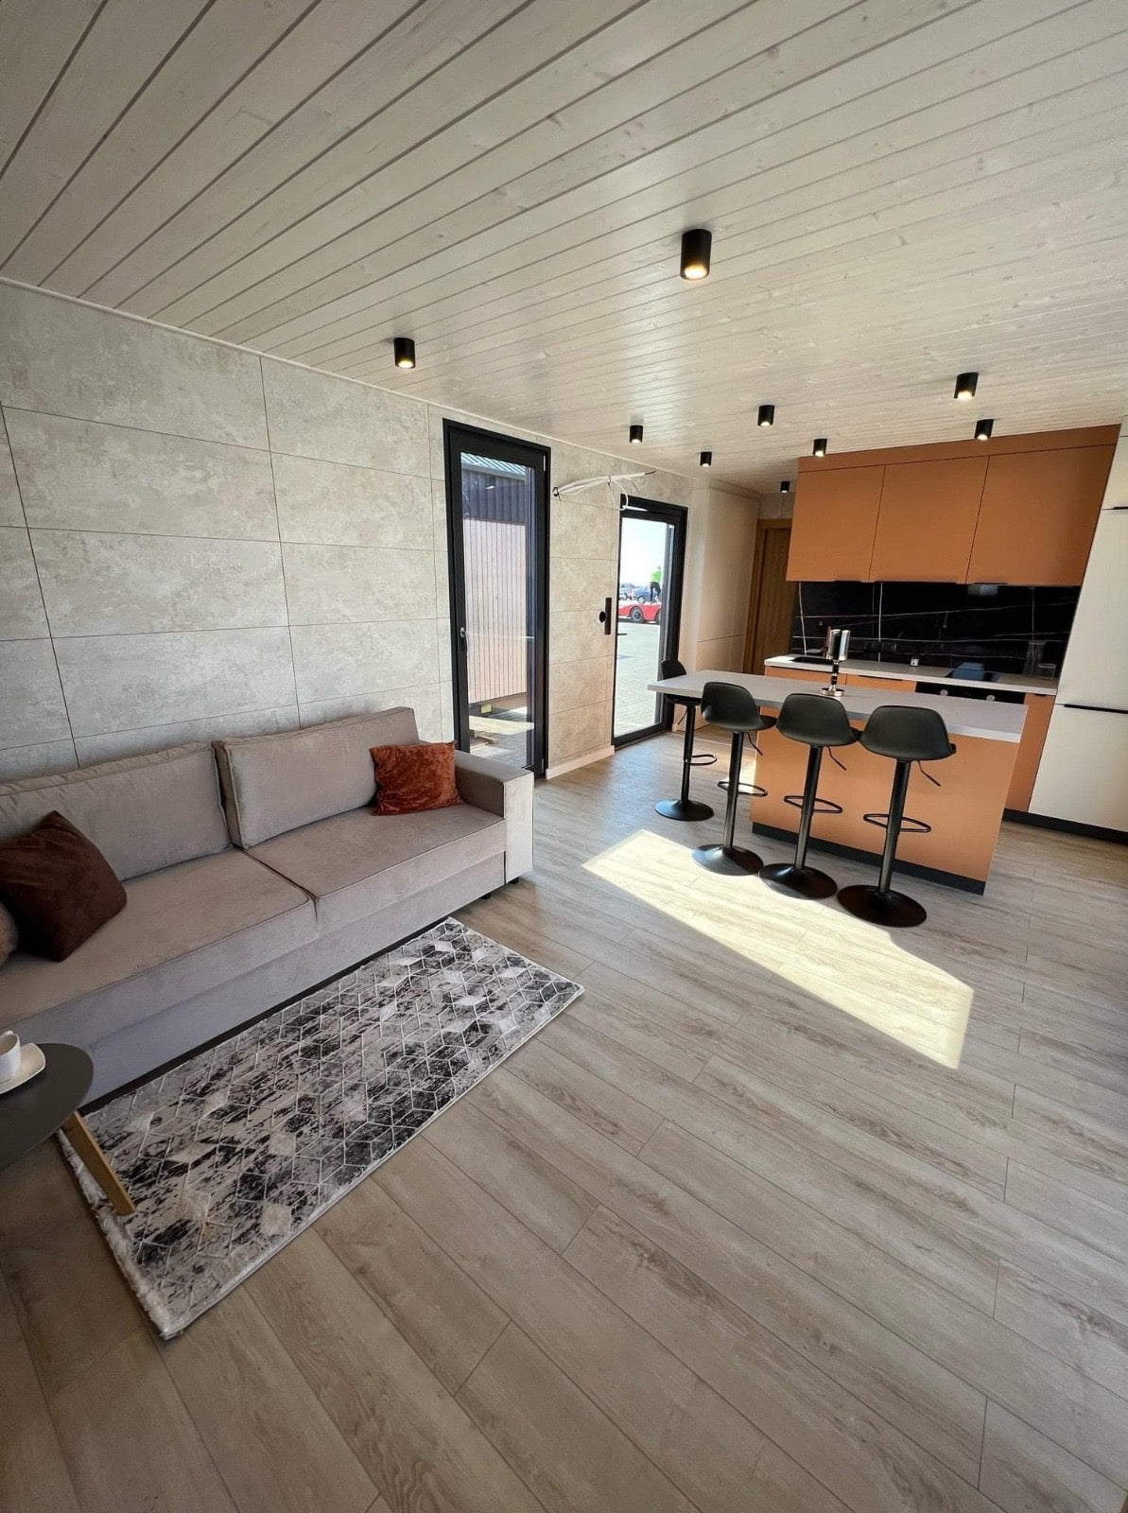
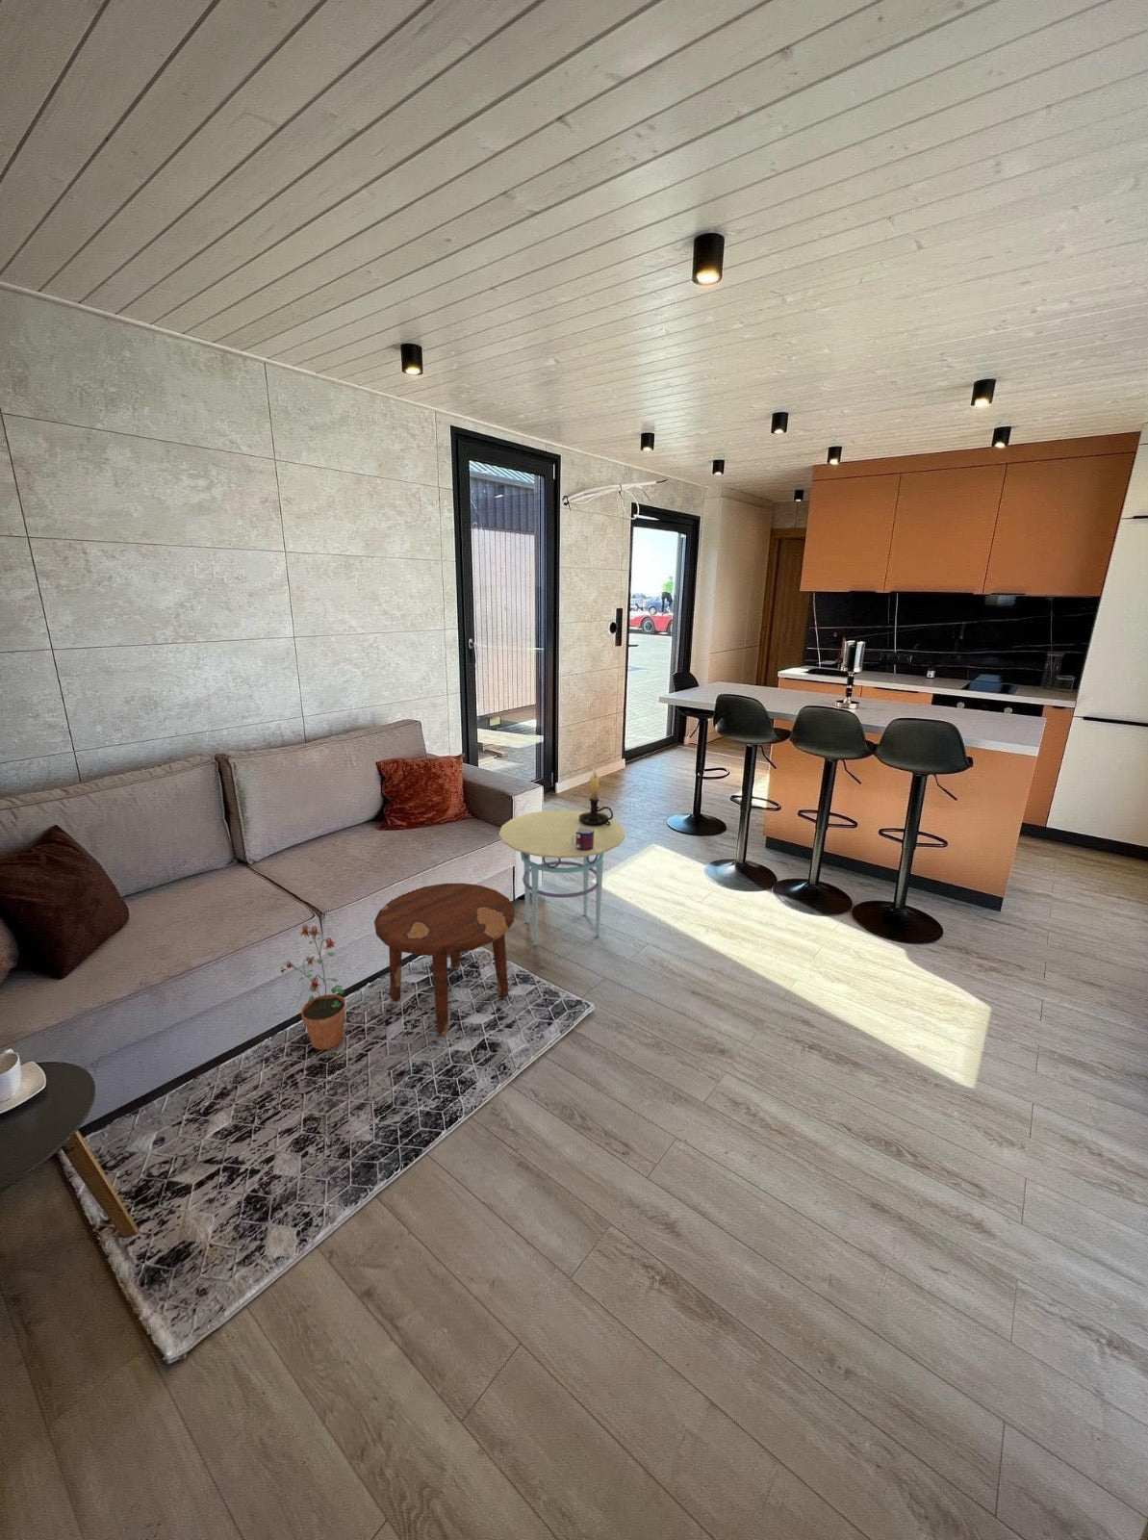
+ side table [498,809,626,947]
+ mug [572,827,593,851]
+ potted plant [280,924,347,1052]
+ side table [374,883,515,1037]
+ candle holder [579,767,614,826]
